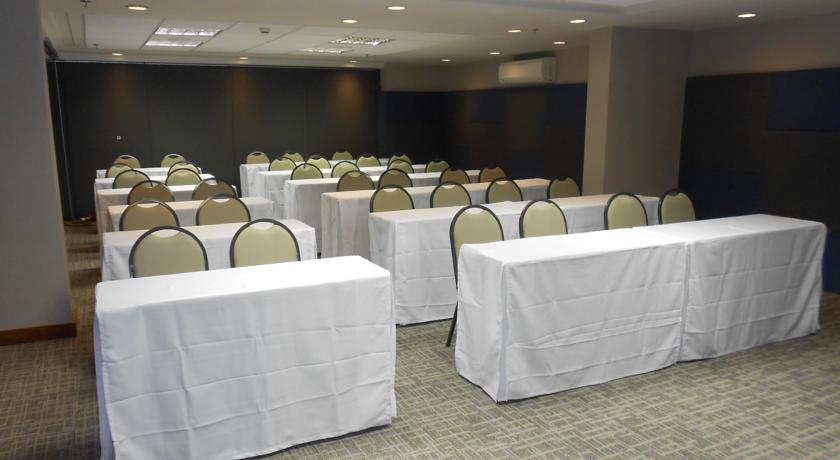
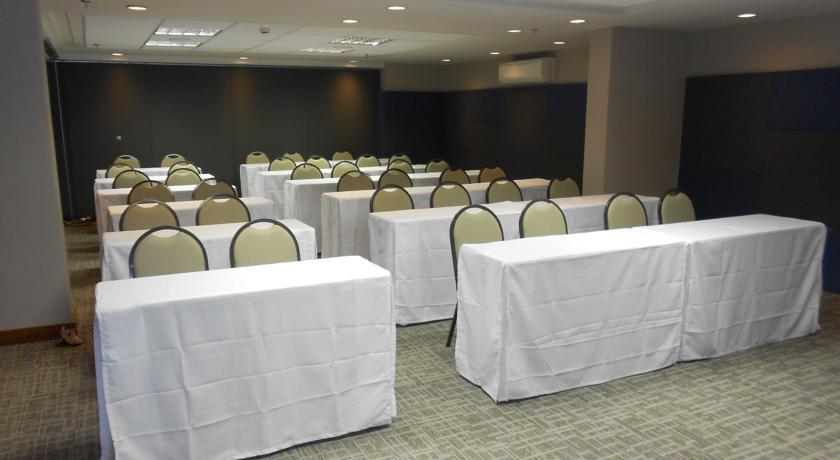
+ shoe [60,326,83,346]
